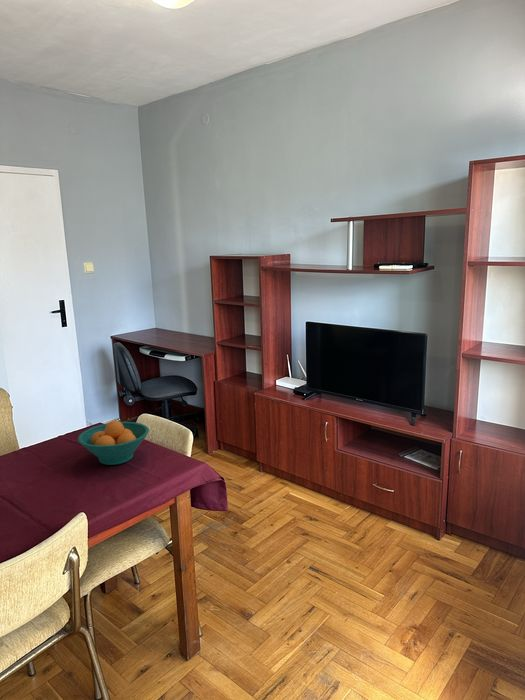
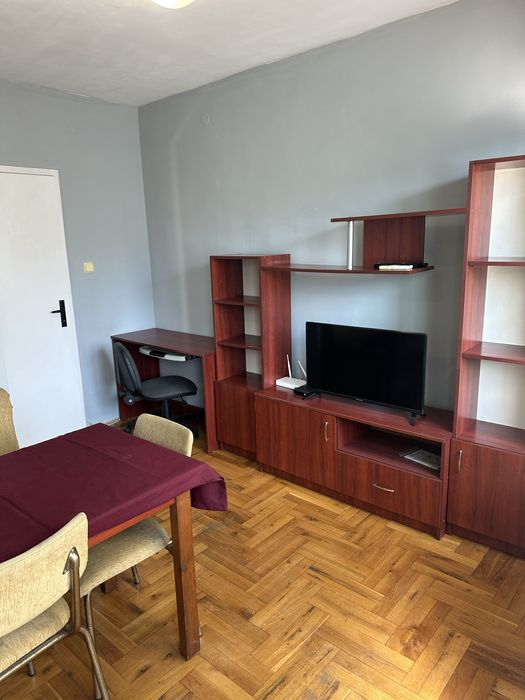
- fruit bowl [77,420,150,466]
